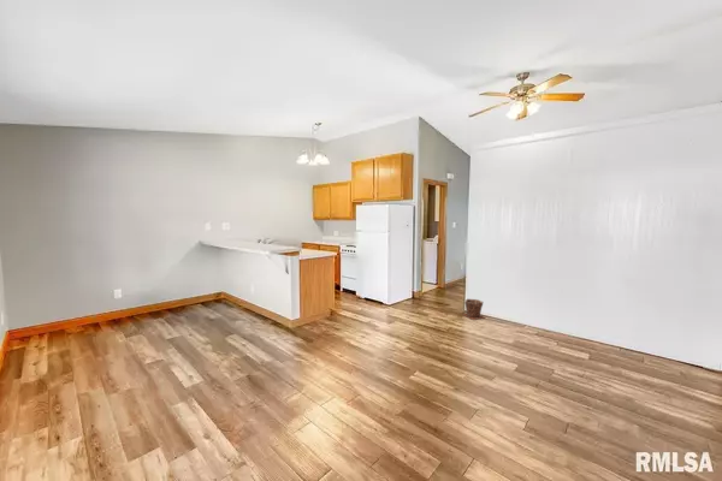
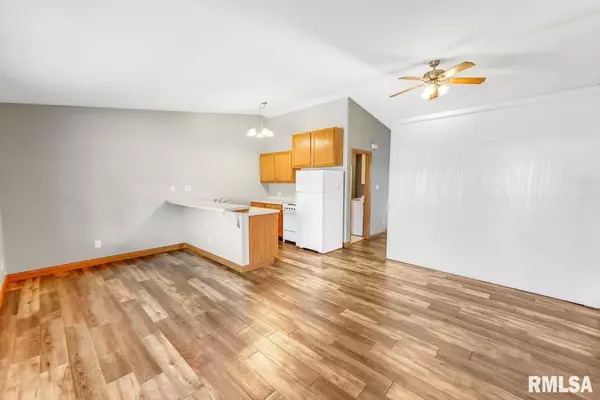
- plant pot [462,297,485,321]
